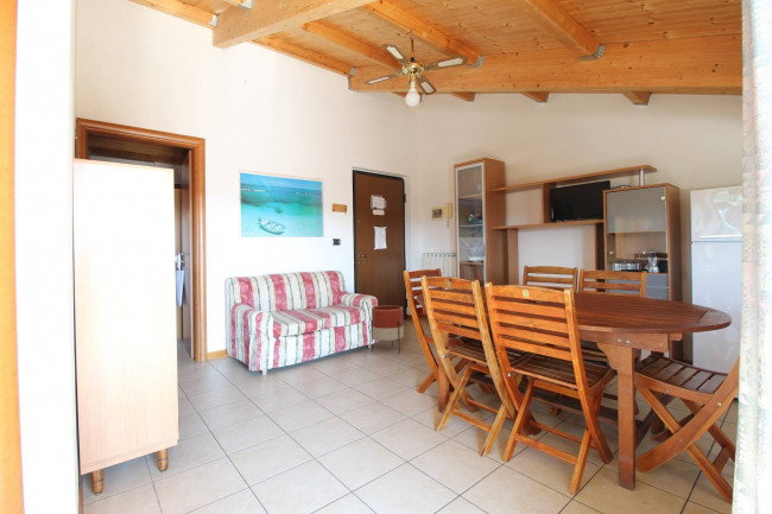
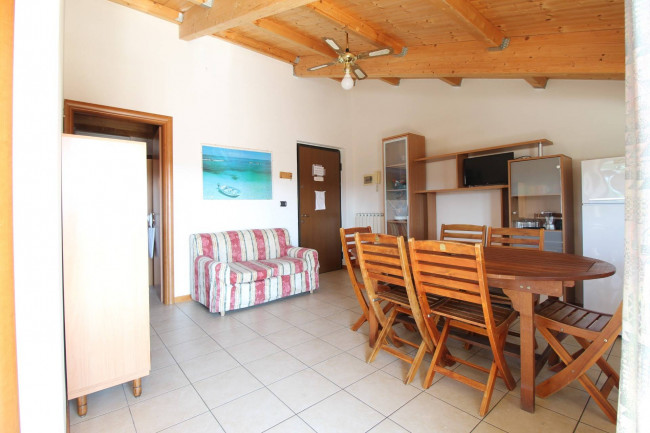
- planter [369,304,405,355]
